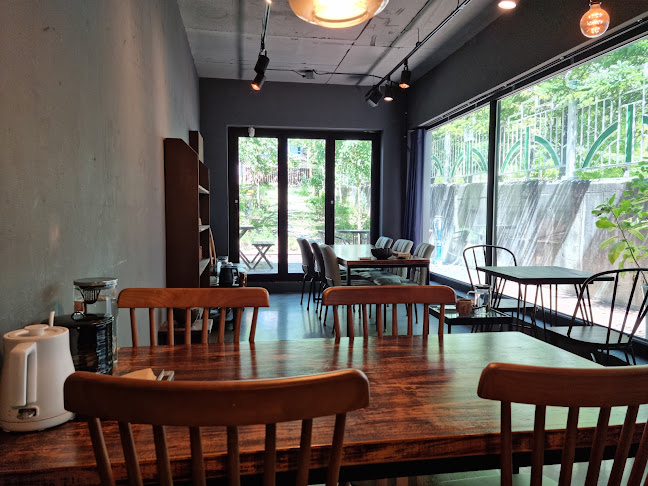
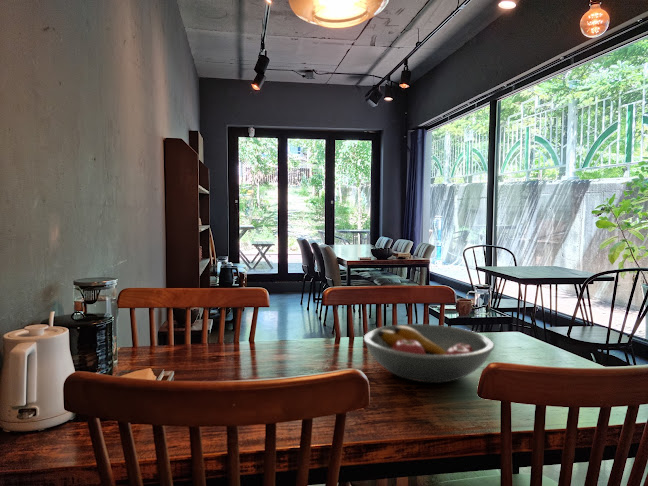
+ fruit bowl [362,323,495,384]
